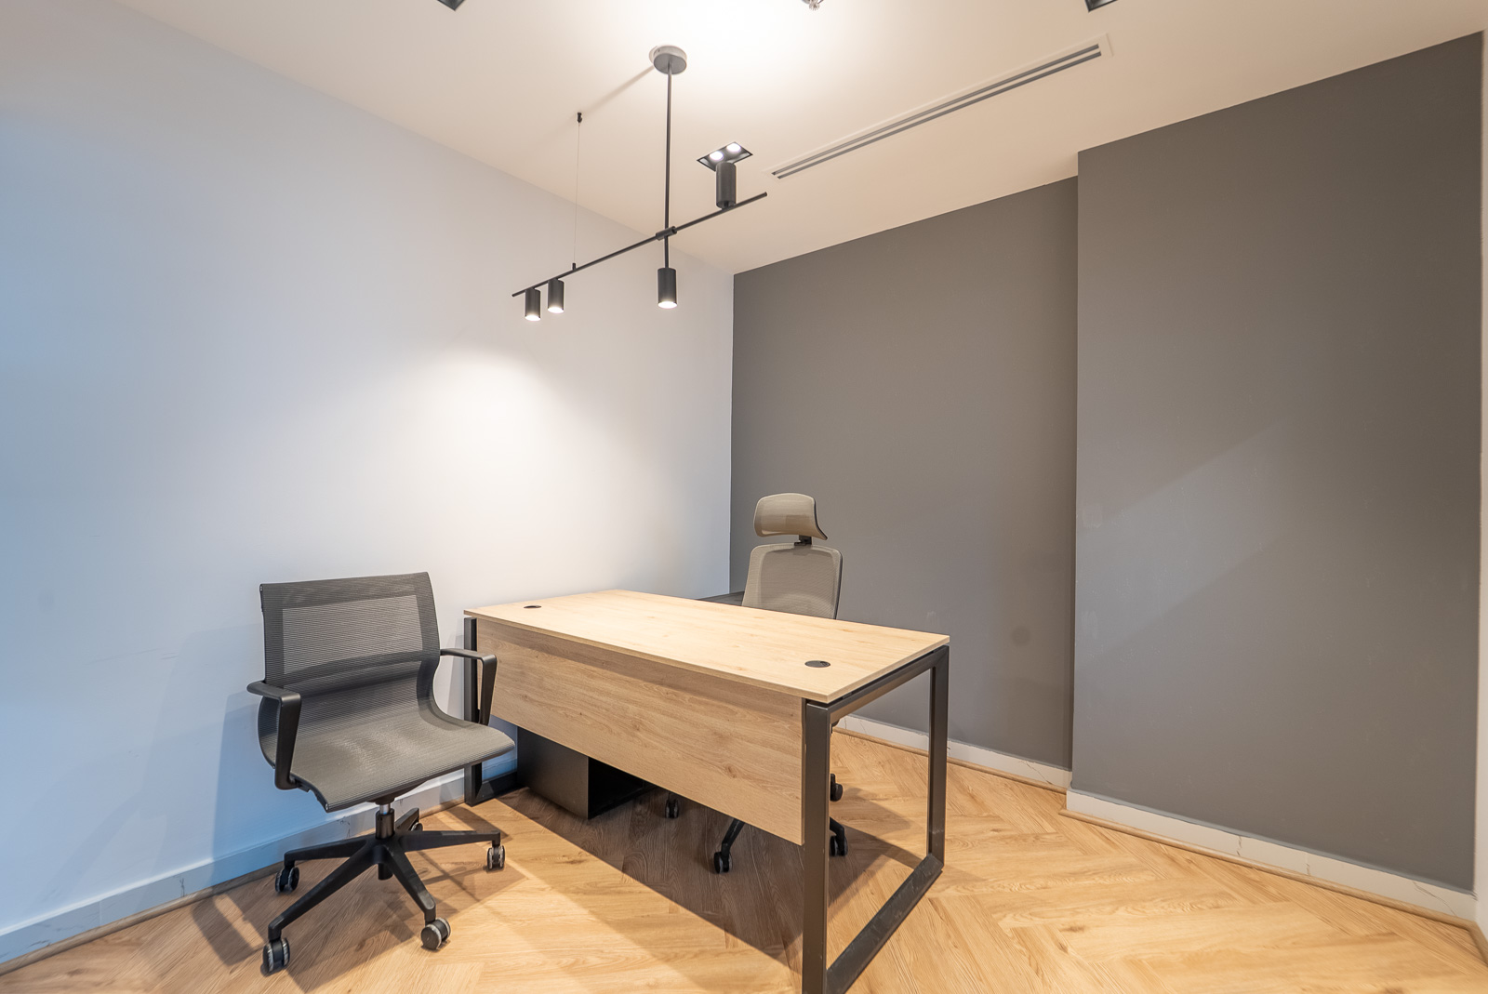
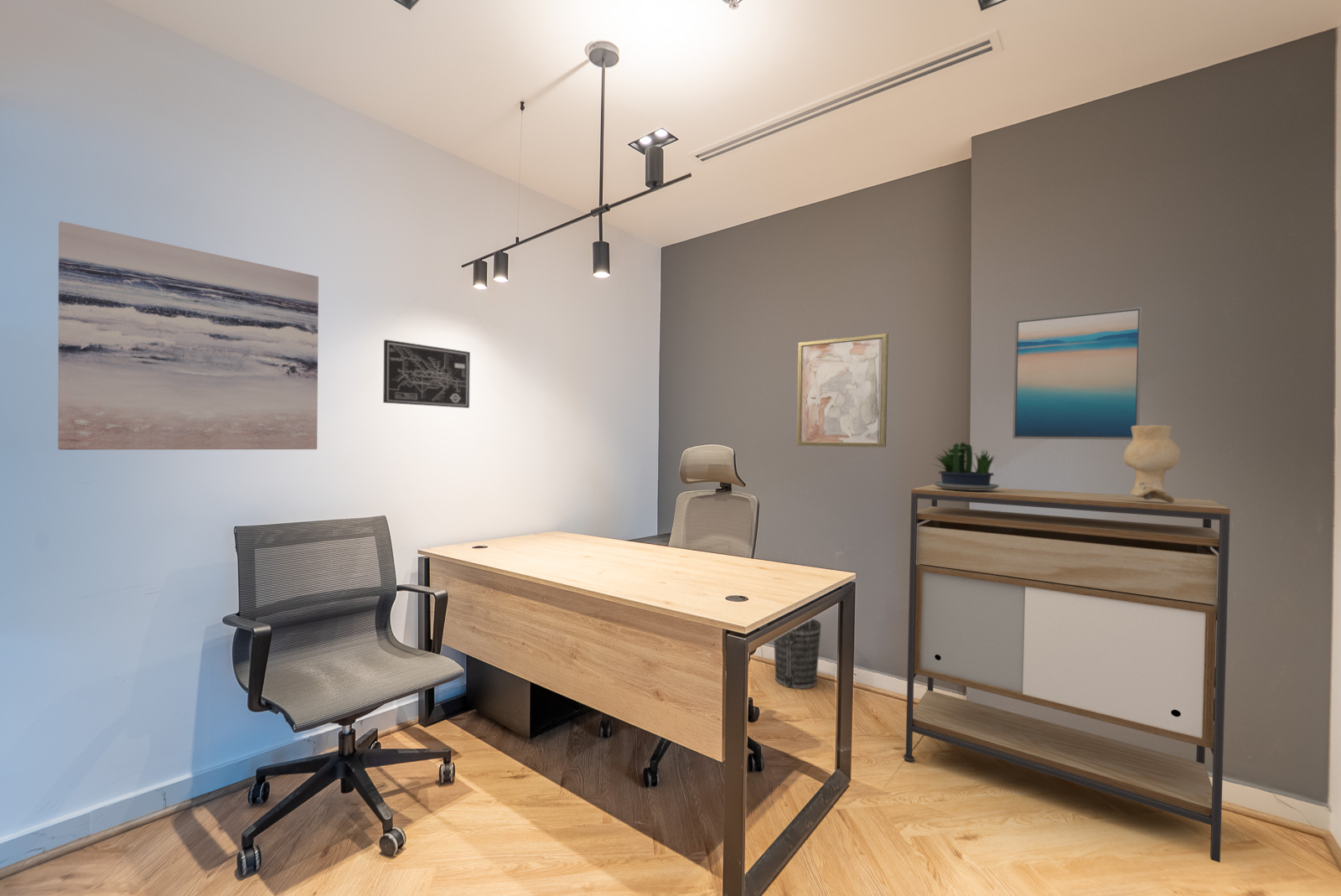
+ wall art [795,332,889,448]
+ wall art [382,339,471,409]
+ wall art [1012,306,1143,441]
+ wall art [57,220,319,451]
+ shelving unit [903,484,1231,863]
+ wastebasket [774,619,821,690]
+ potted plant [926,442,1001,490]
+ decorative vase [1122,424,1181,504]
